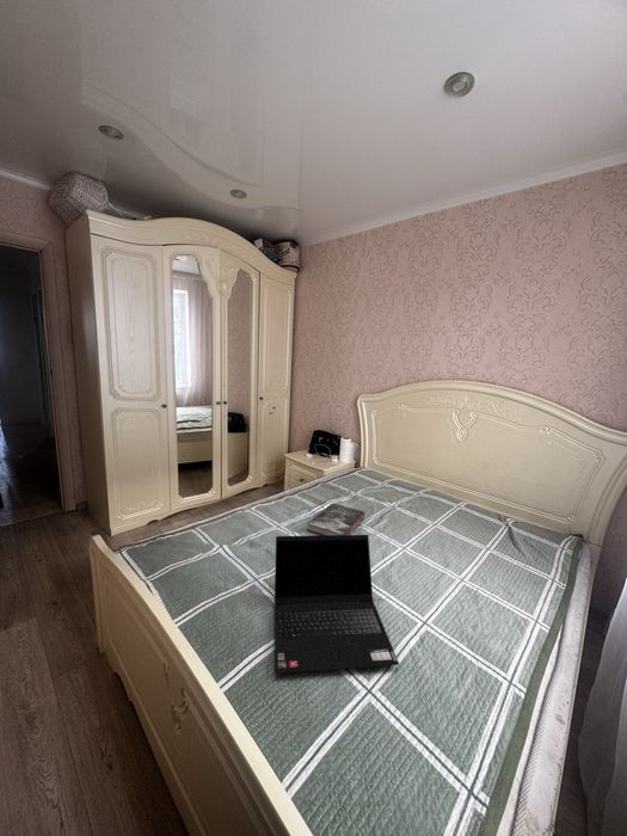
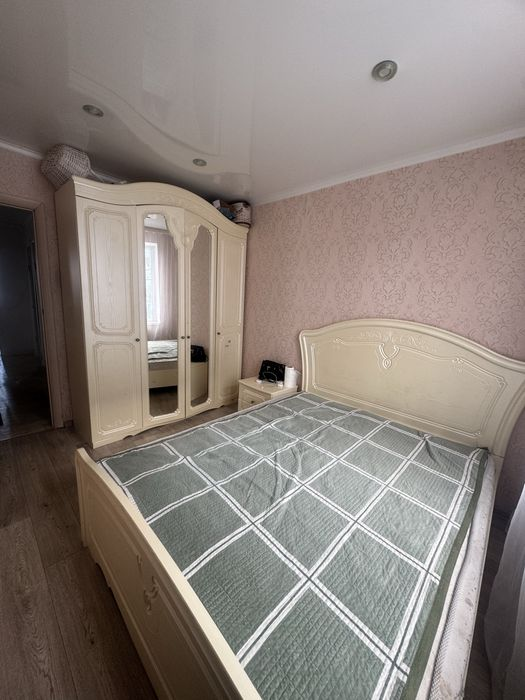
- book [306,502,367,535]
- laptop computer [273,534,400,675]
